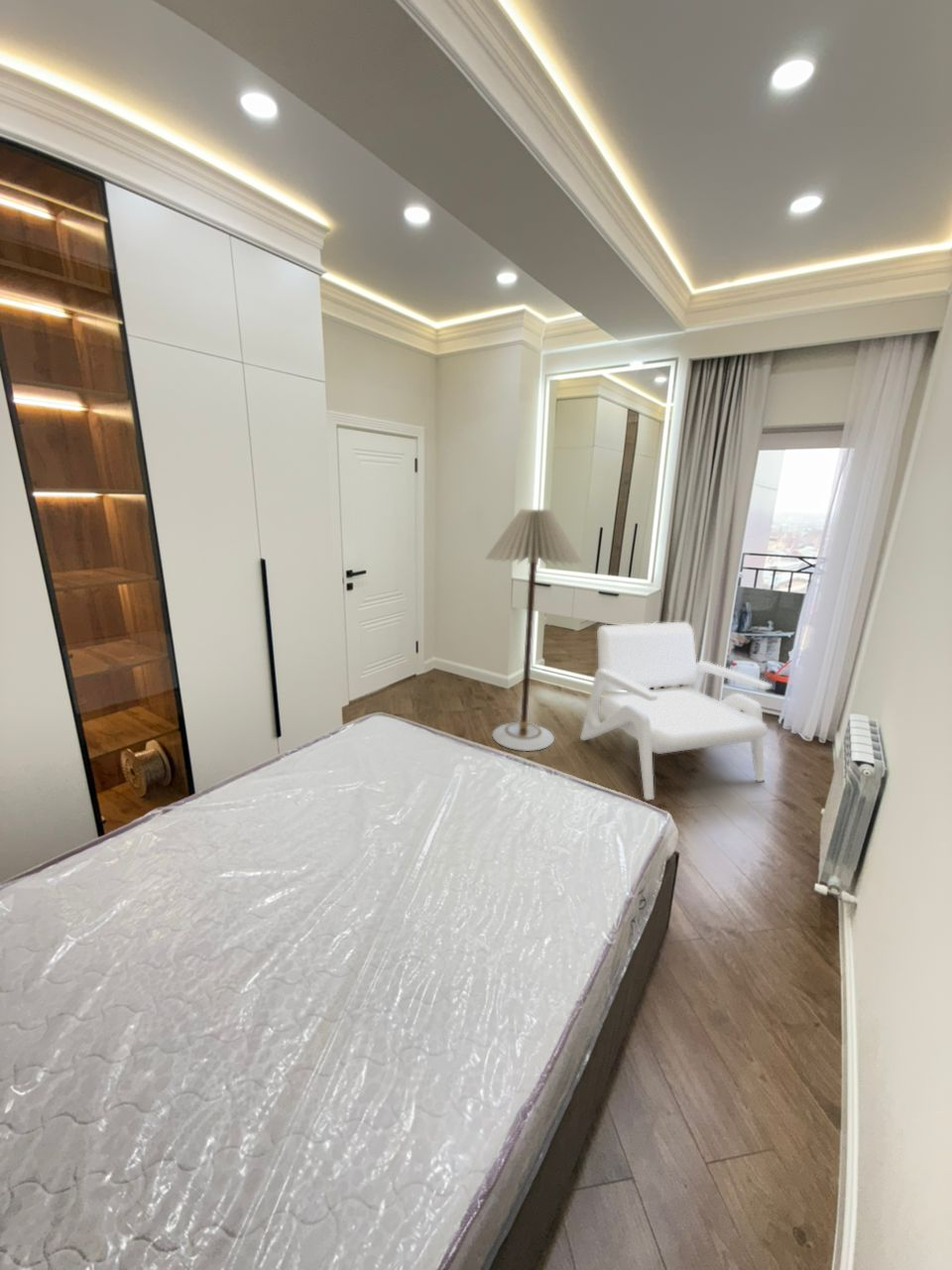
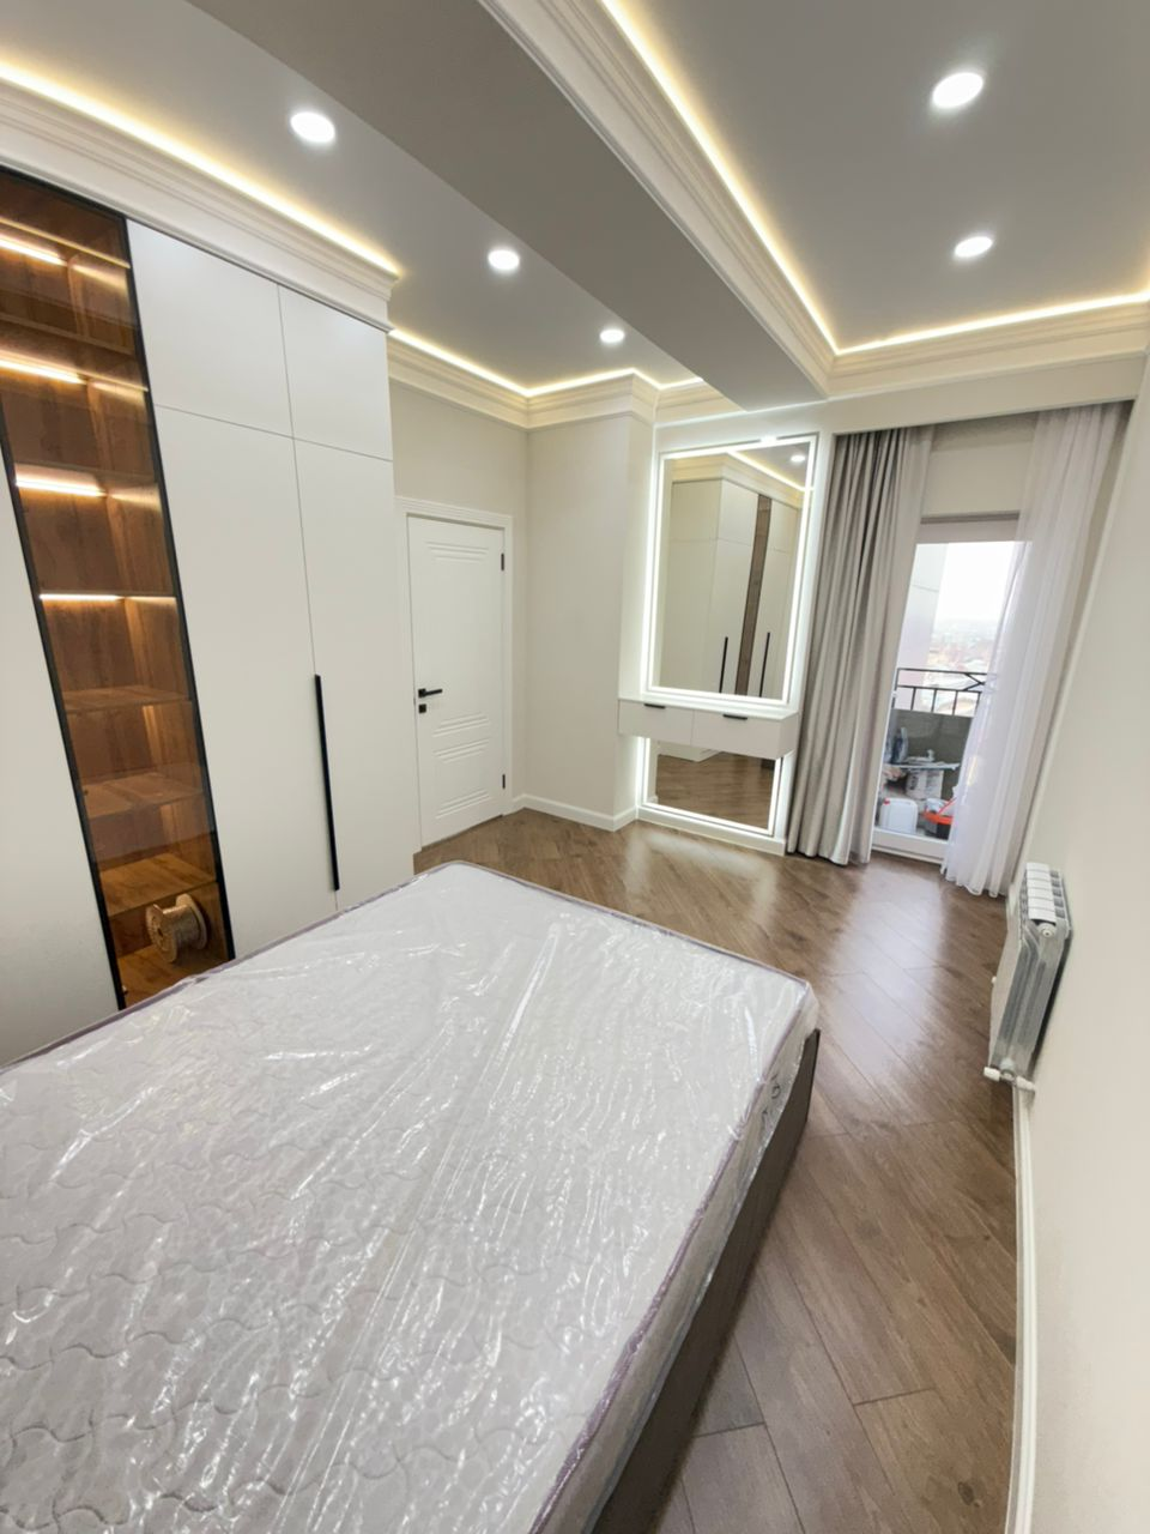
- floor lamp [484,508,583,752]
- armchair [579,621,773,801]
